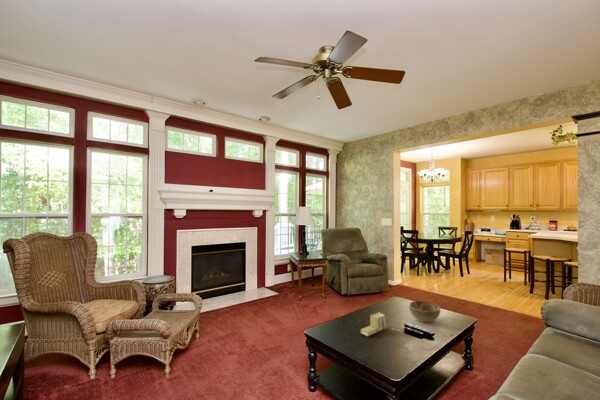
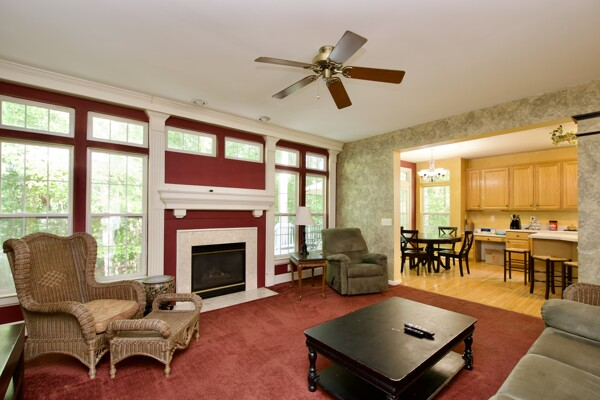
- decorative bowl [408,300,441,323]
- books [360,311,389,337]
